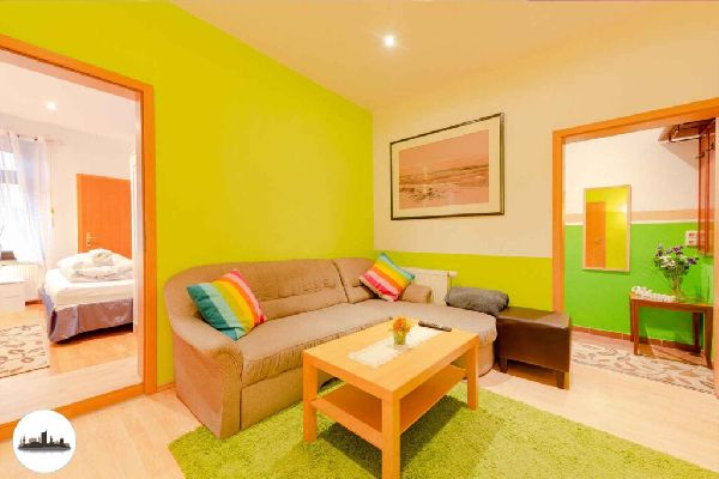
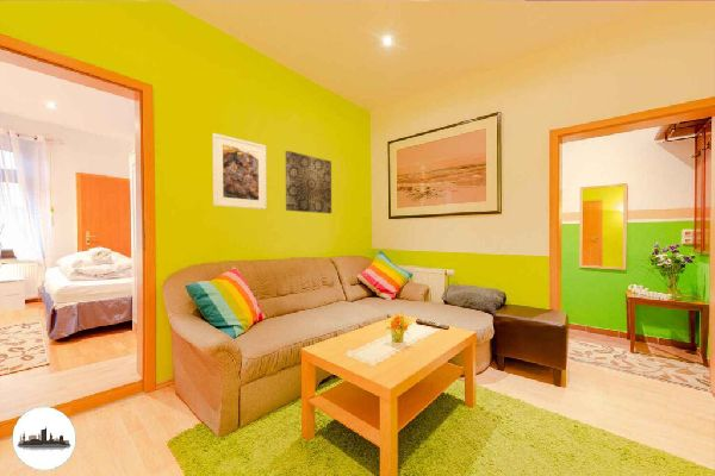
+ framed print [212,132,268,211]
+ wall art [284,150,332,214]
